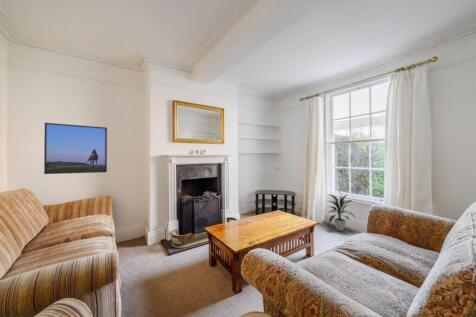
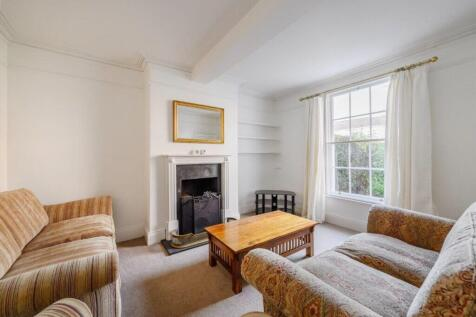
- indoor plant [327,194,357,232]
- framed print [43,122,108,175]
